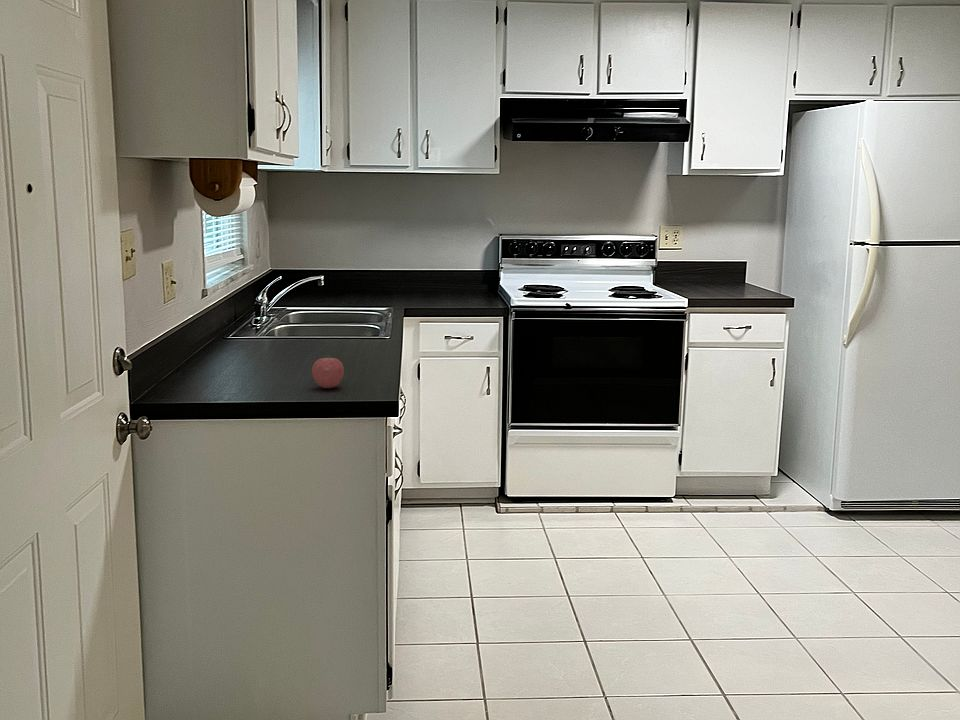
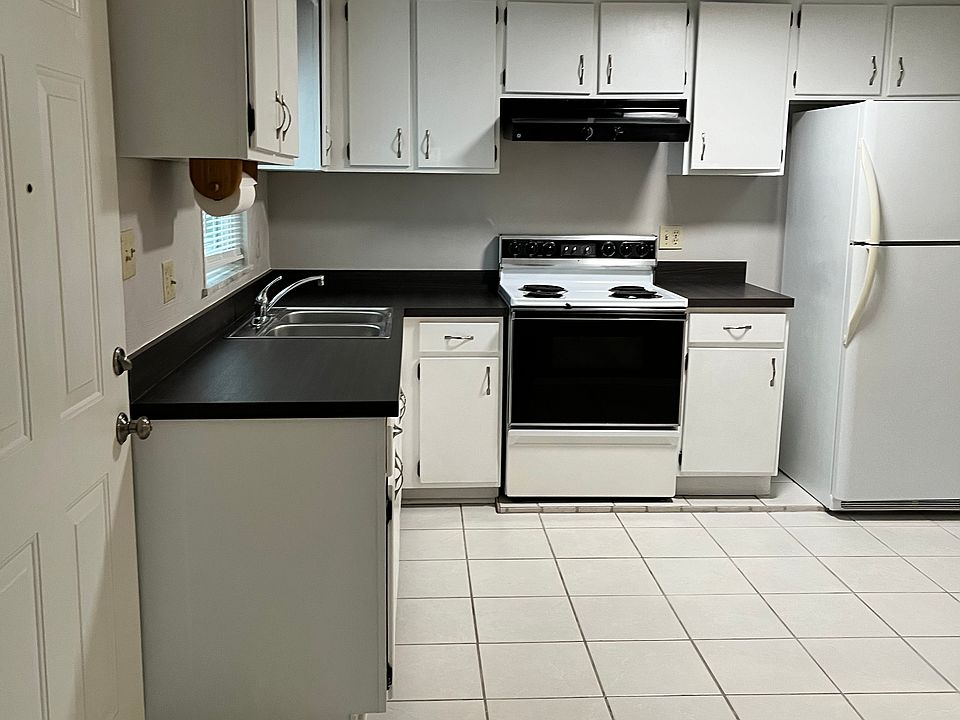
- apple [311,355,345,389]
